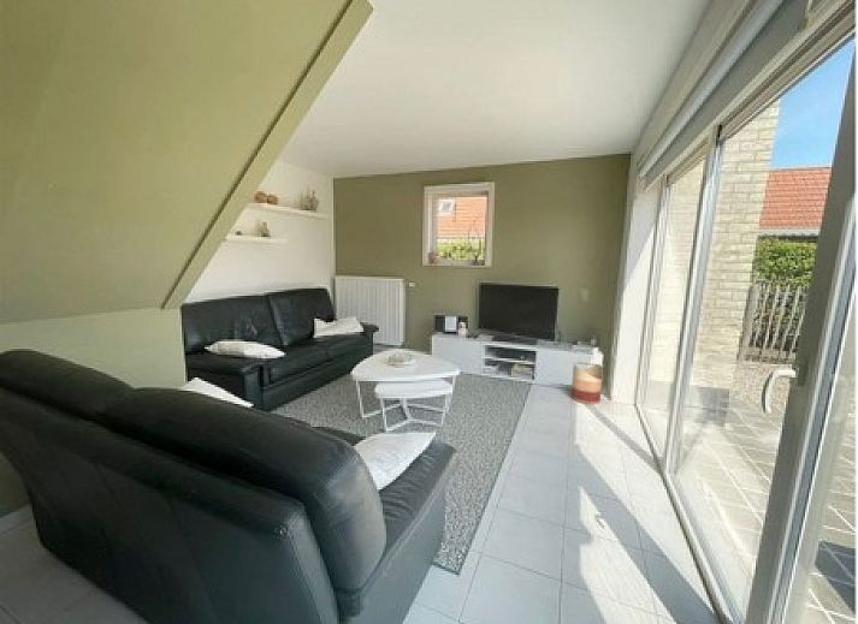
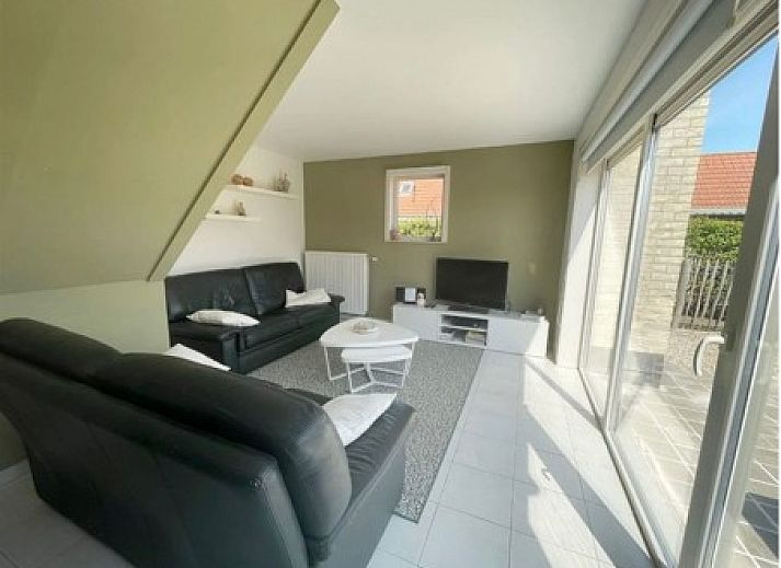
- basket [570,361,605,405]
